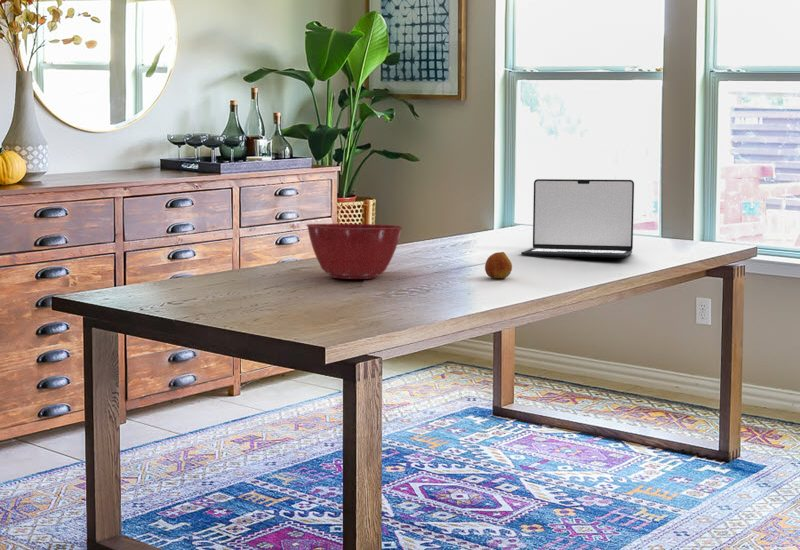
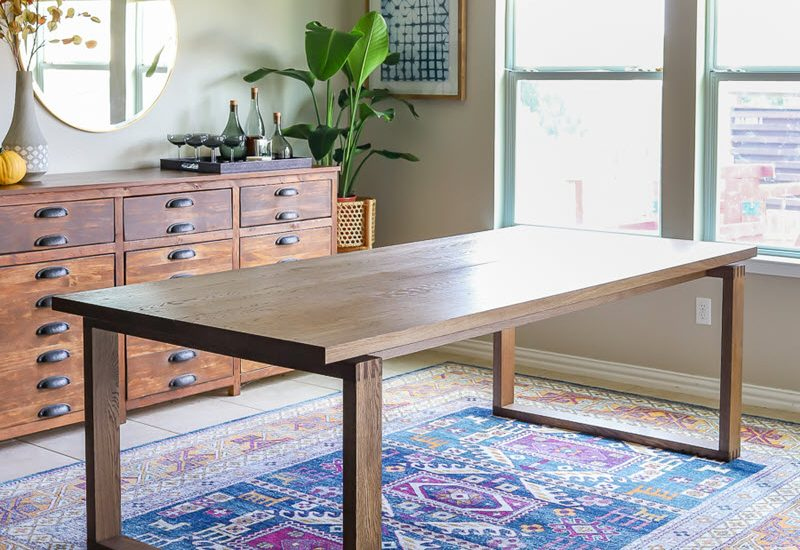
- fruit [484,251,513,279]
- laptop [520,178,635,259]
- mixing bowl [305,223,404,280]
